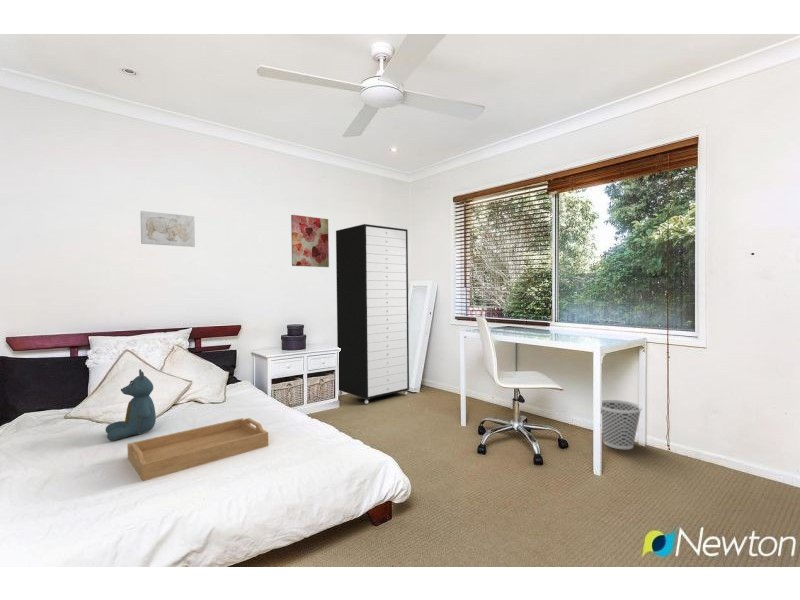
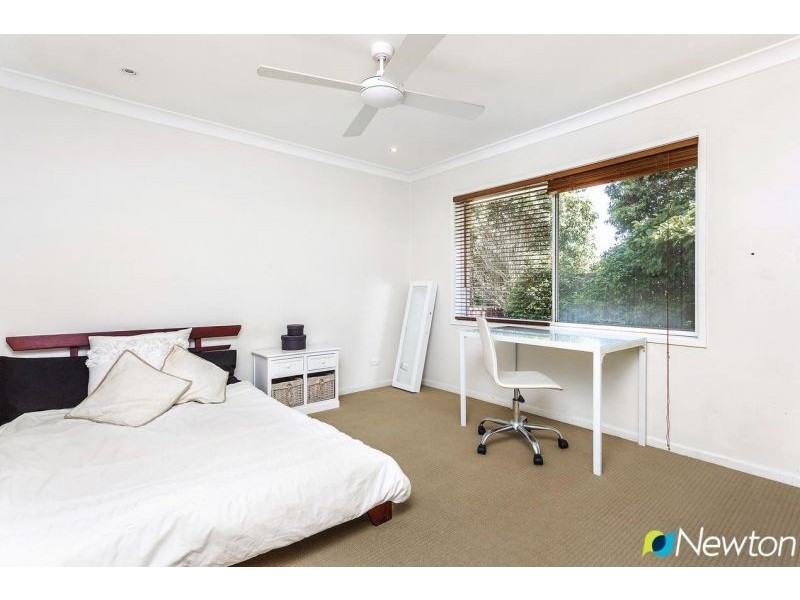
- teddy bear [105,368,157,442]
- wall art [140,210,196,248]
- wall art [290,214,330,268]
- serving tray [126,417,269,482]
- storage cabinet [335,223,410,405]
- wastebasket [600,399,643,450]
